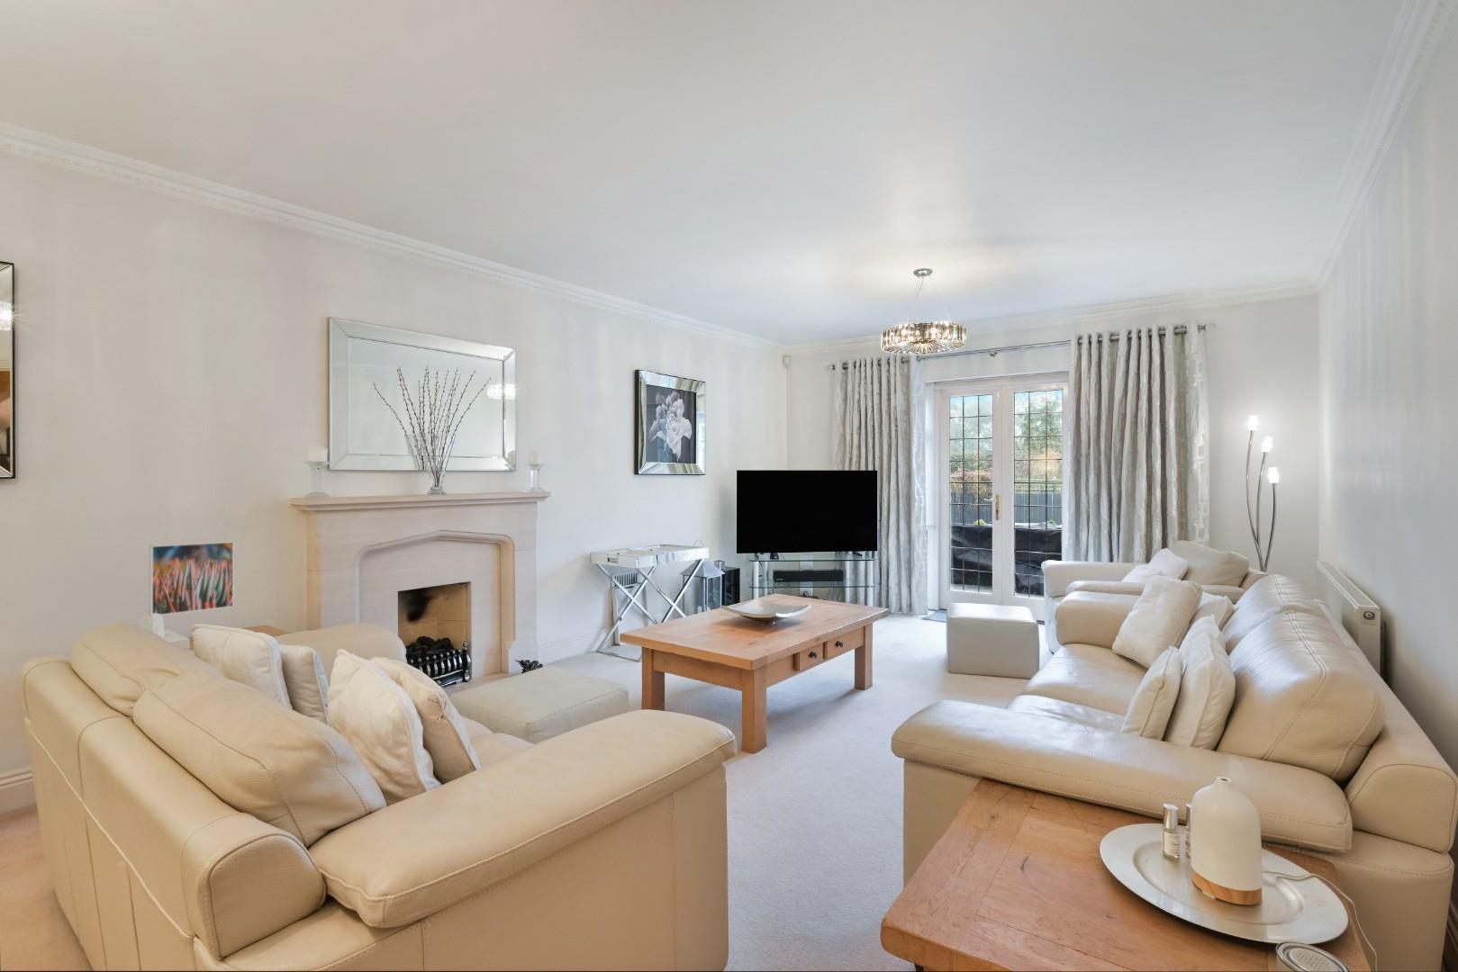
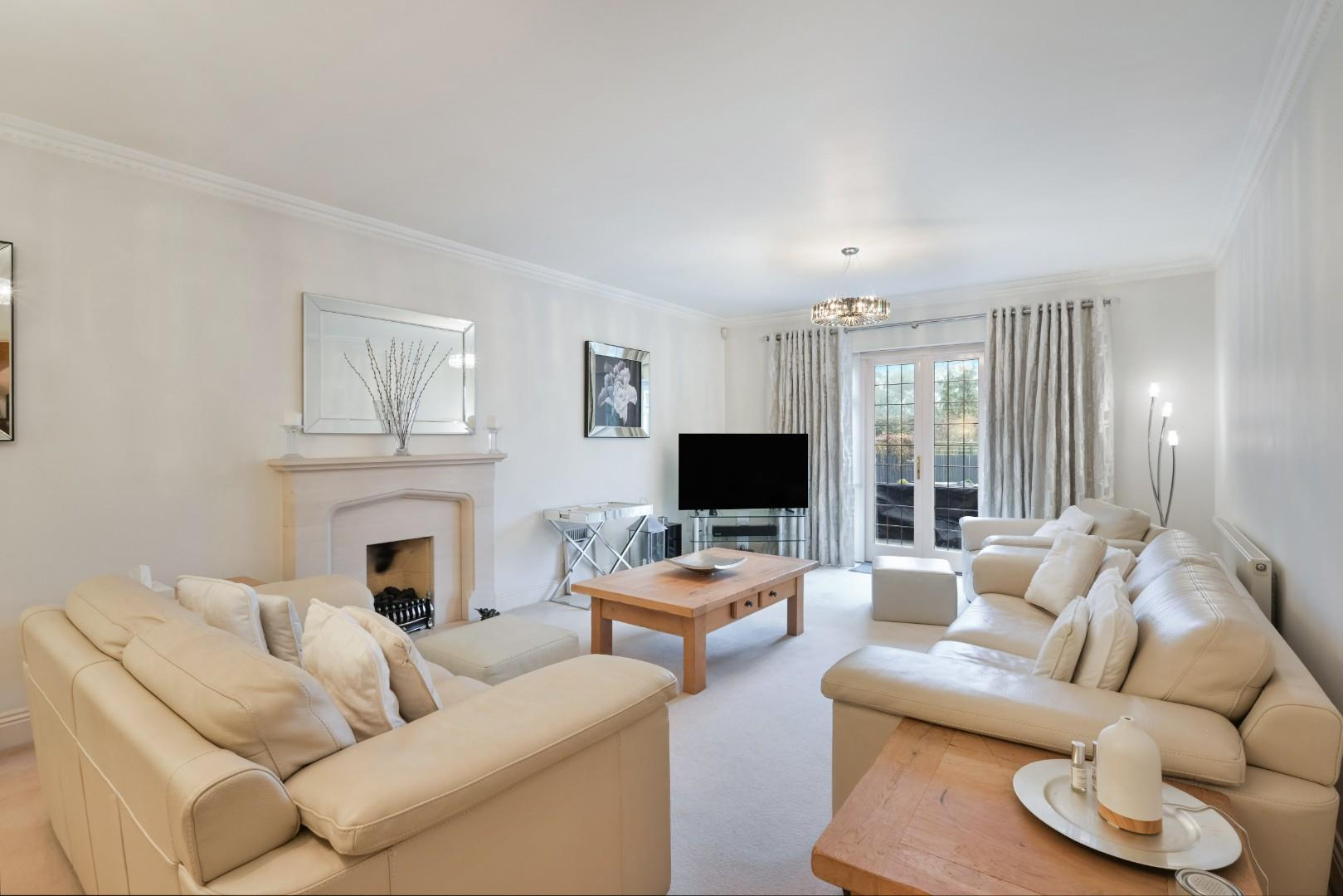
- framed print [149,540,236,617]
